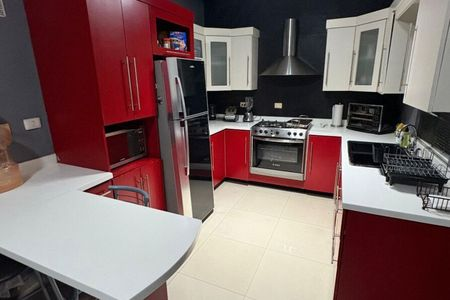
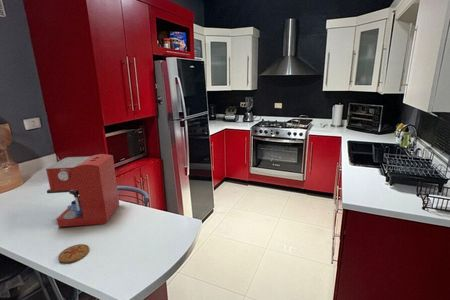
+ coffee maker [45,153,120,228]
+ coaster [57,243,90,264]
